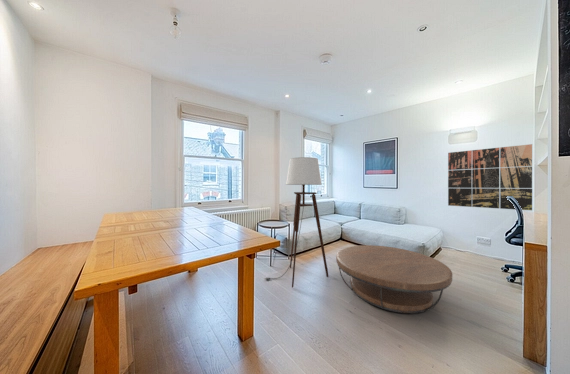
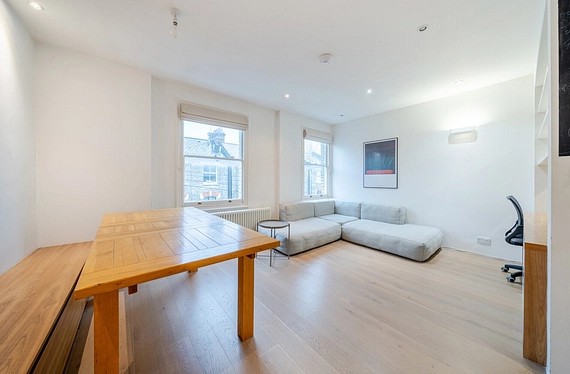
- floor lamp [263,156,330,289]
- wall art [447,143,533,211]
- coffee table [335,244,453,314]
